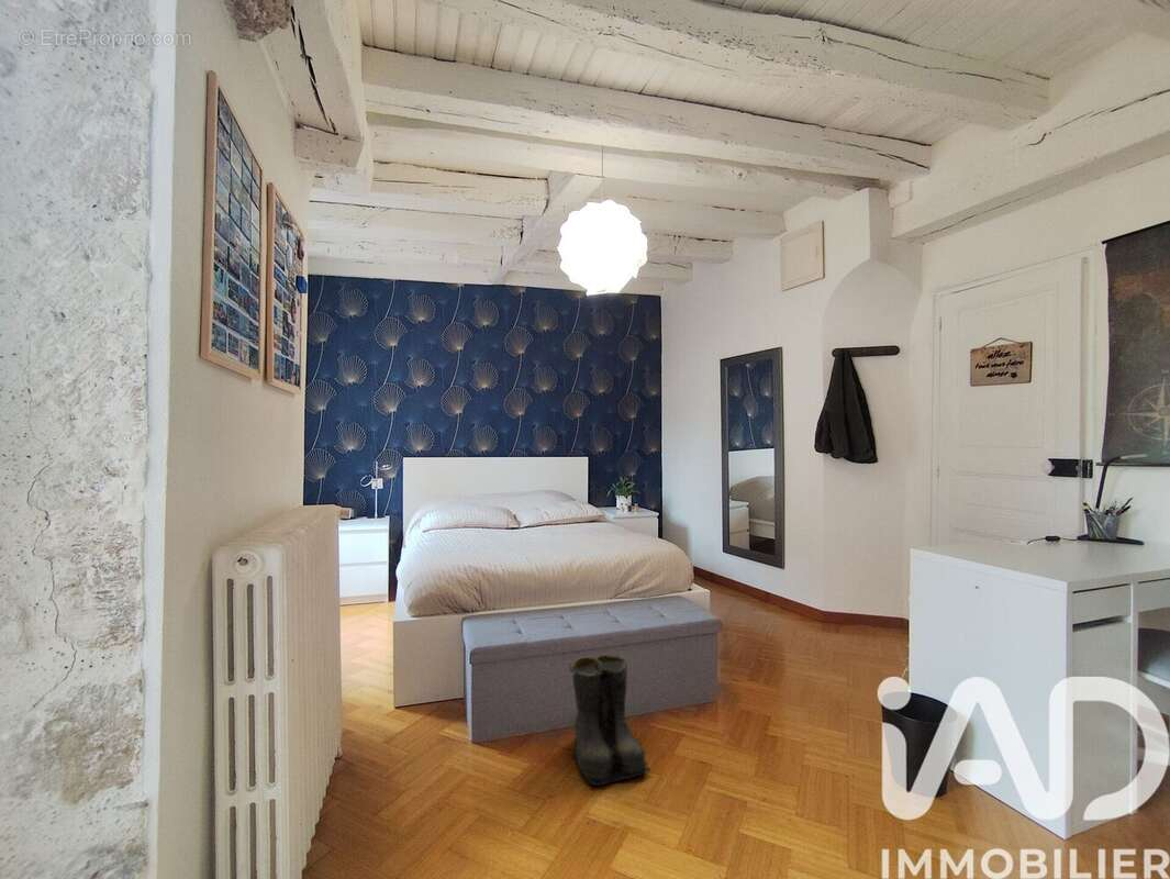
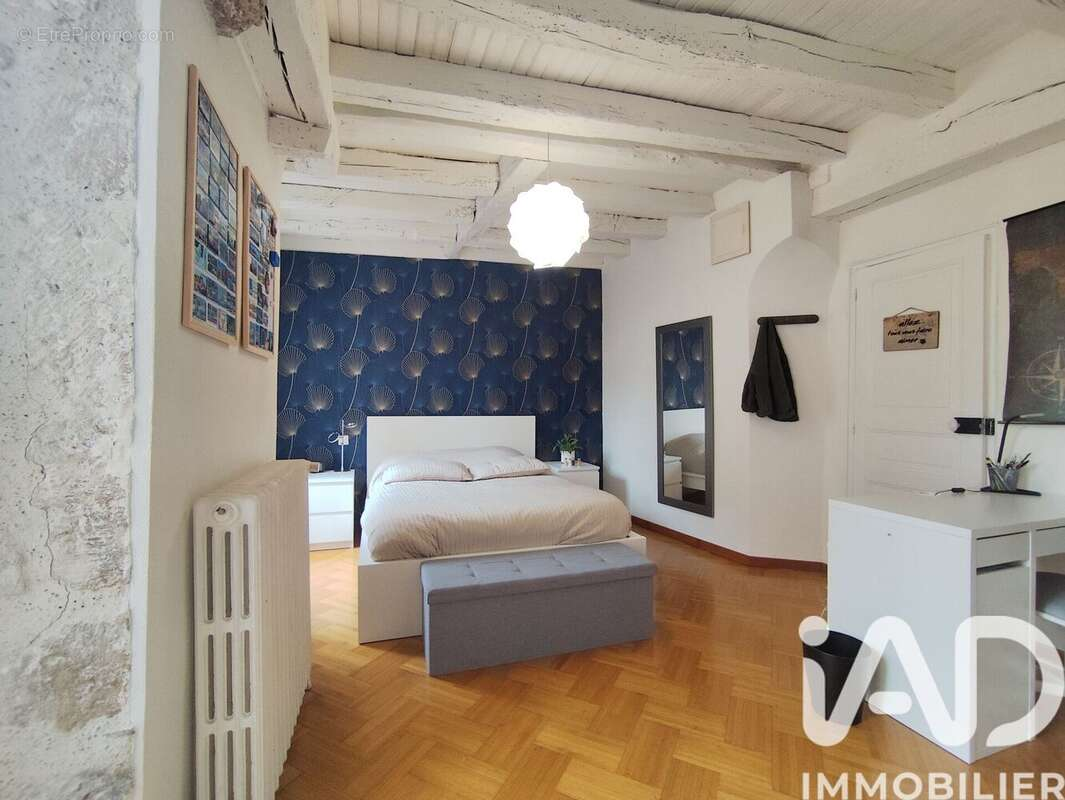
- boots [569,654,653,787]
